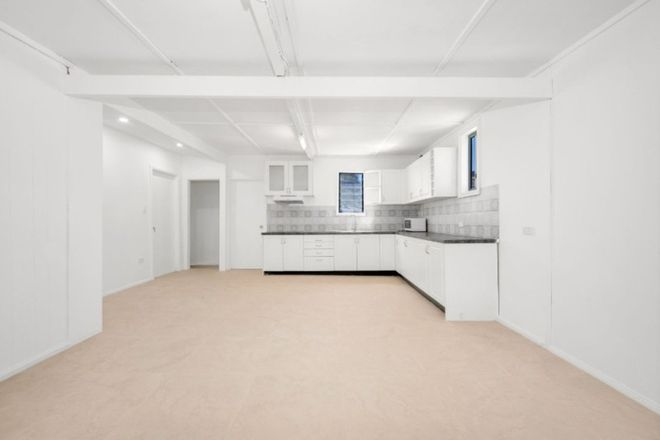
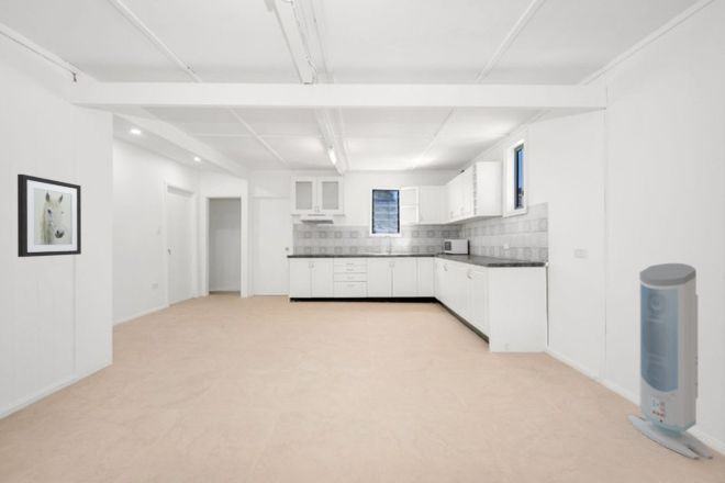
+ air purifier [627,262,714,460]
+ wall art [16,173,82,258]
